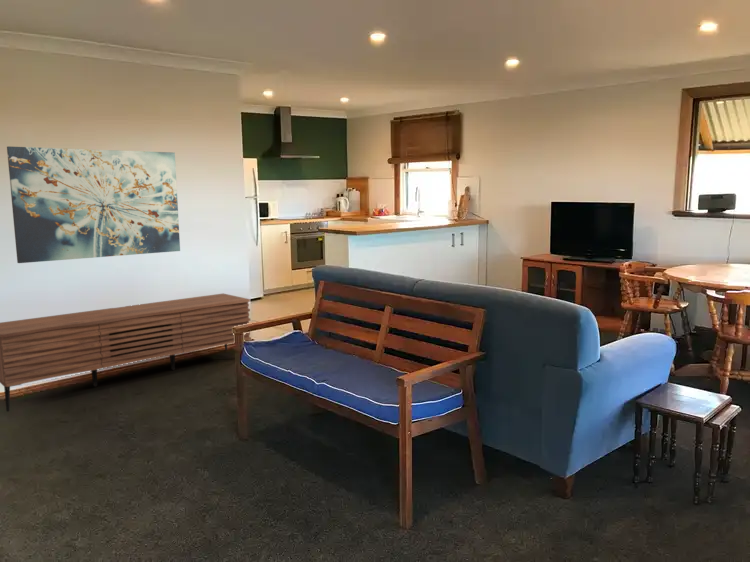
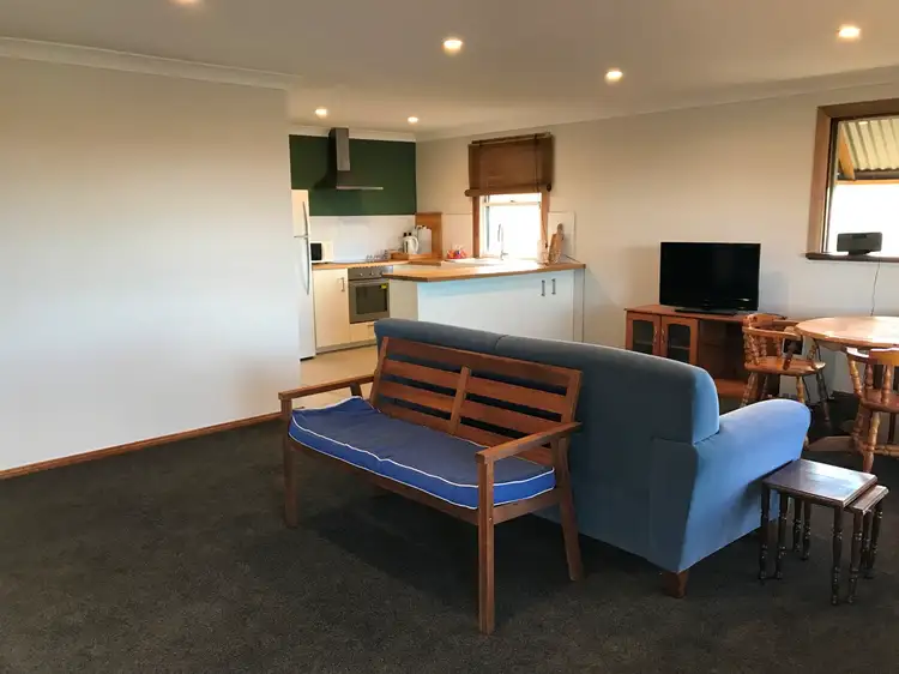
- wall art [6,145,181,264]
- sideboard [0,293,252,413]
